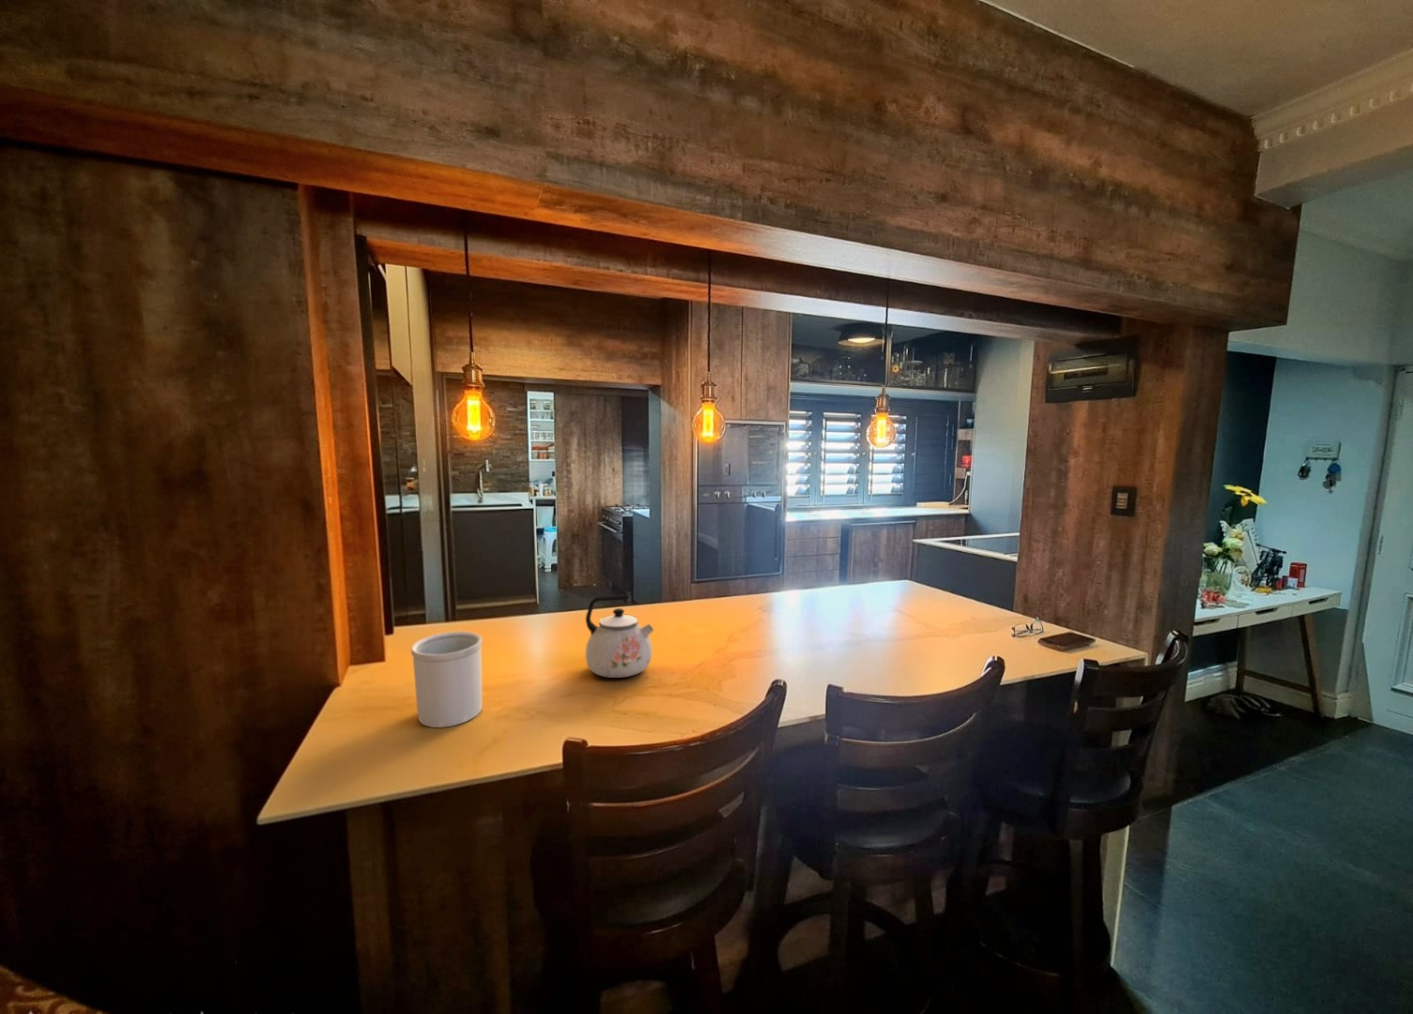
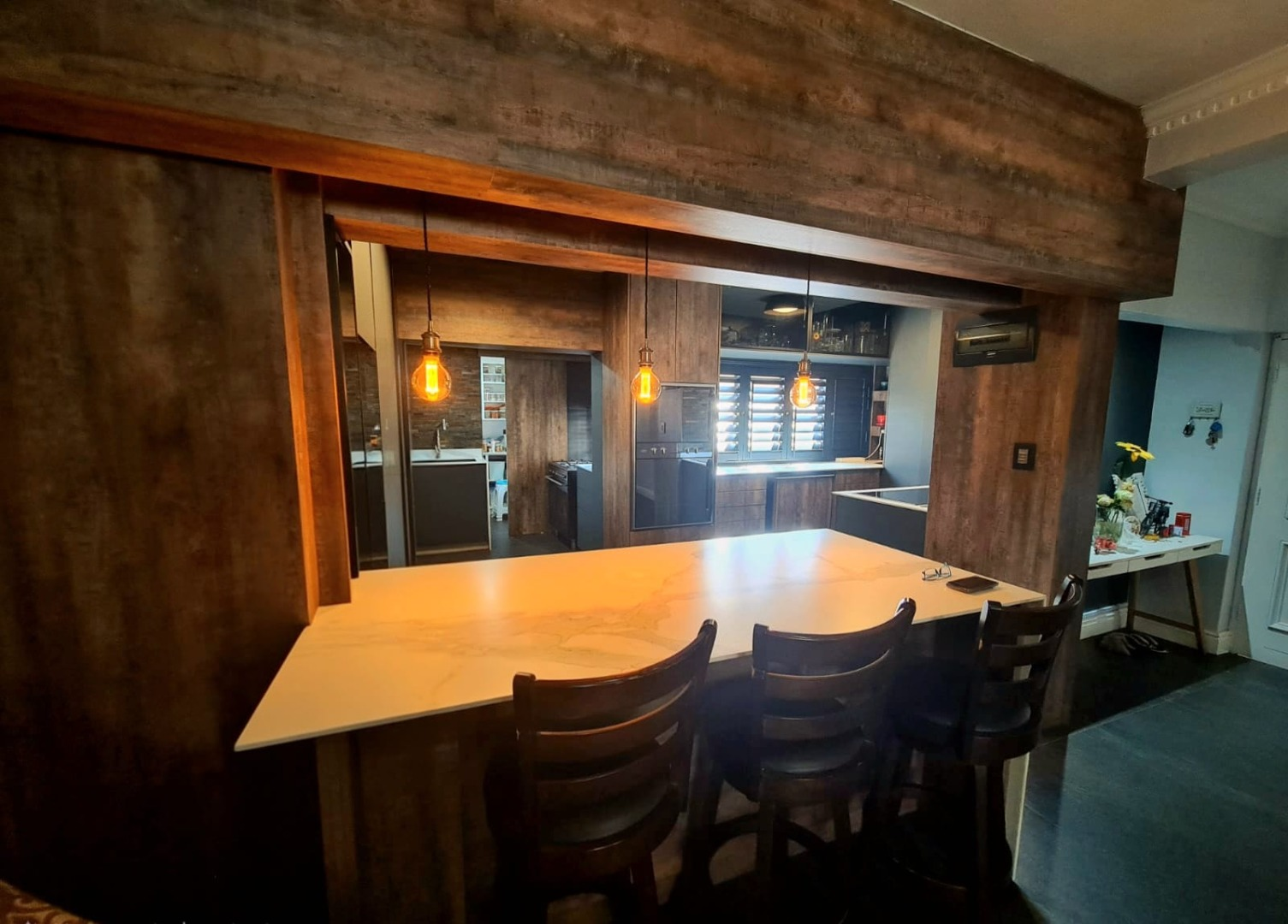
- kettle [585,594,655,679]
- utensil holder [410,631,483,729]
